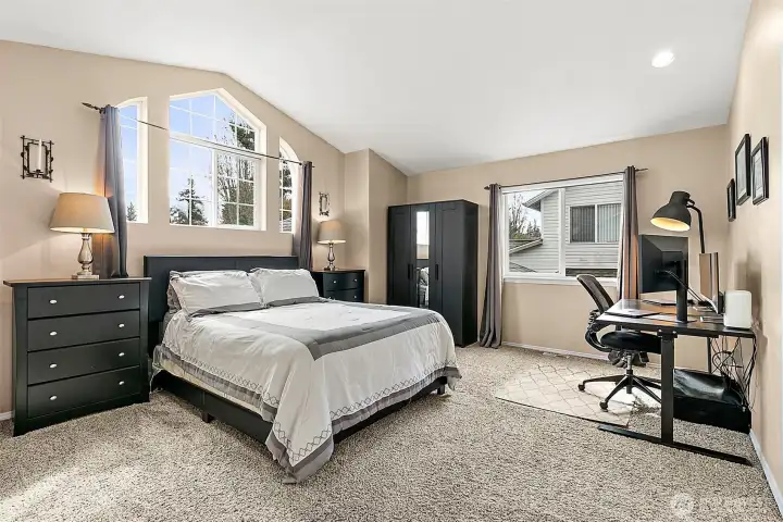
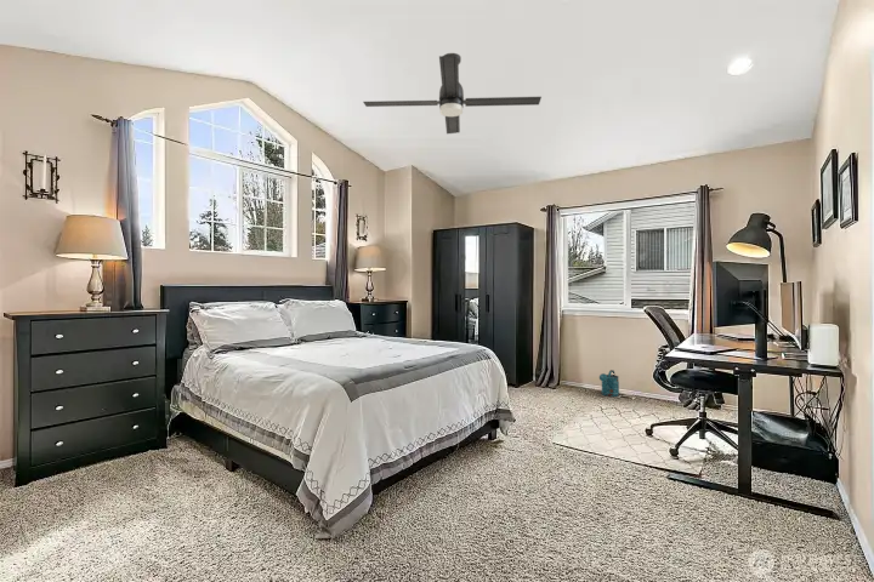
+ electric fan [362,52,543,135]
+ watering can [598,369,620,398]
